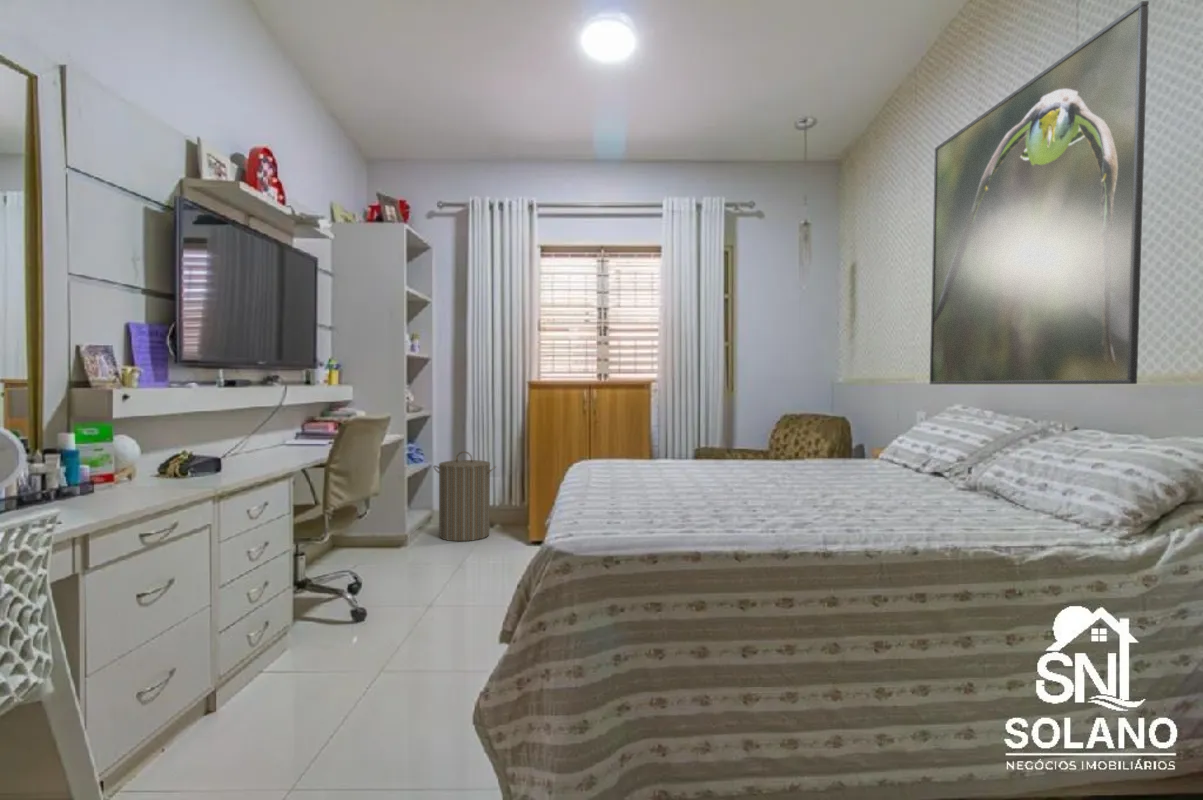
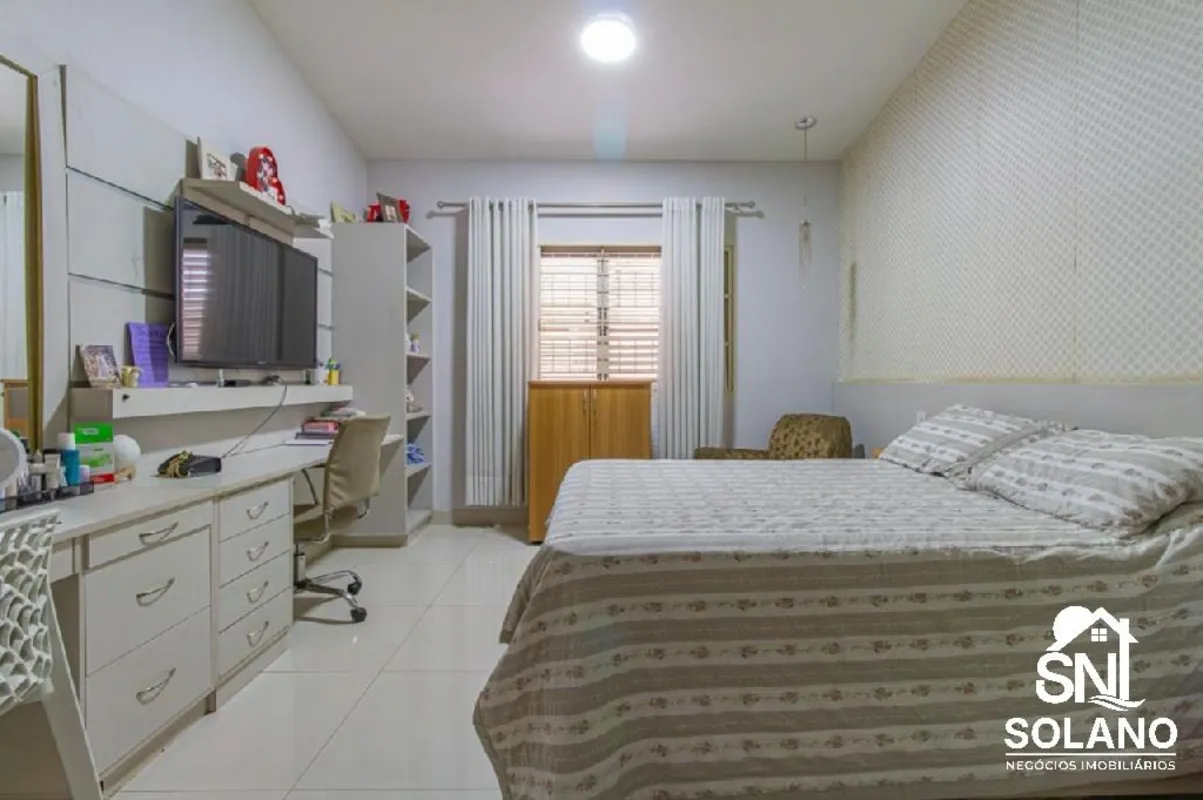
- laundry hamper [433,450,497,542]
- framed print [929,0,1150,385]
